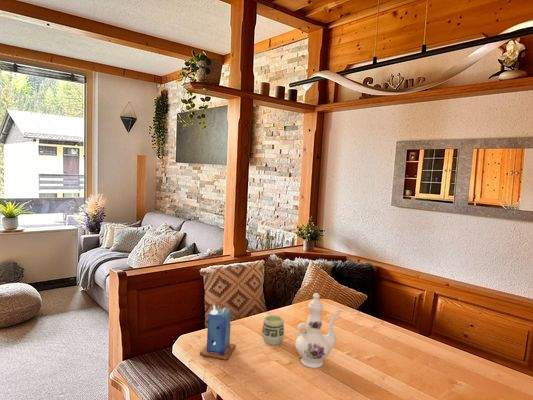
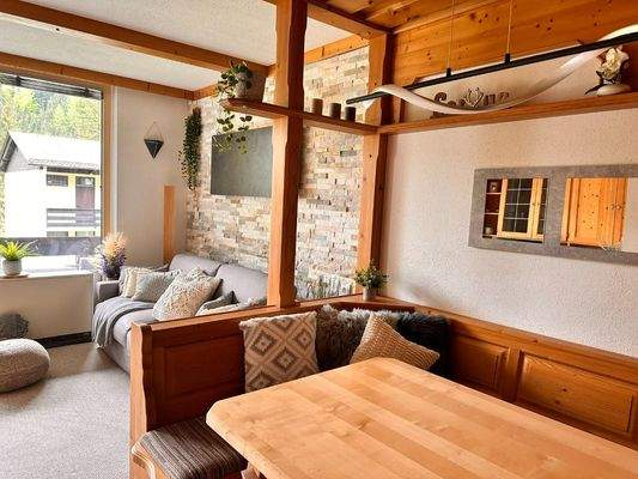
- chinaware [294,292,343,369]
- candle [199,304,237,362]
- cup [261,314,285,346]
